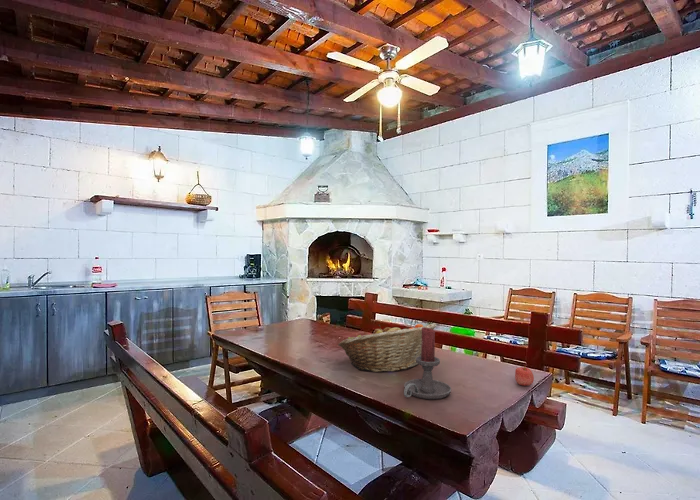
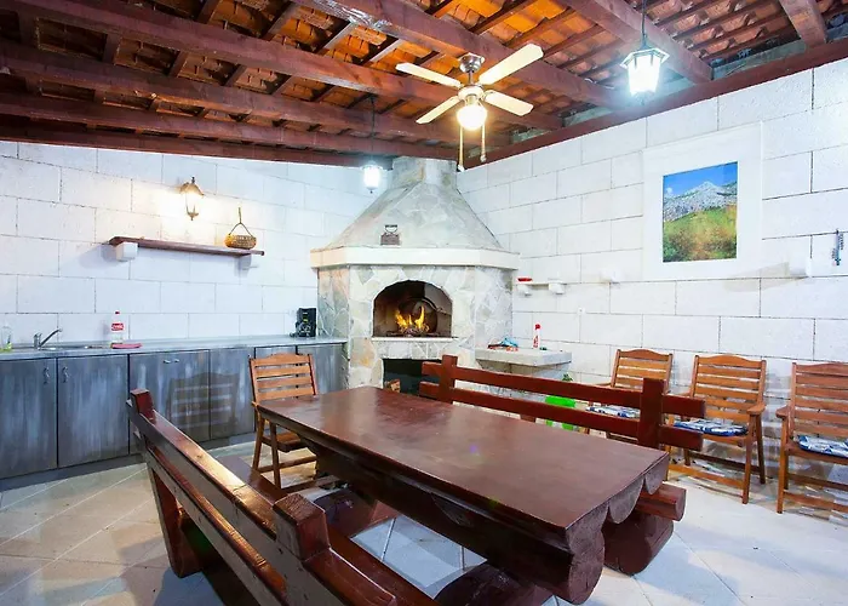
- apple [514,365,535,387]
- fruit basket [337,322,437,373]
- candle holder [403,327,452,400]
